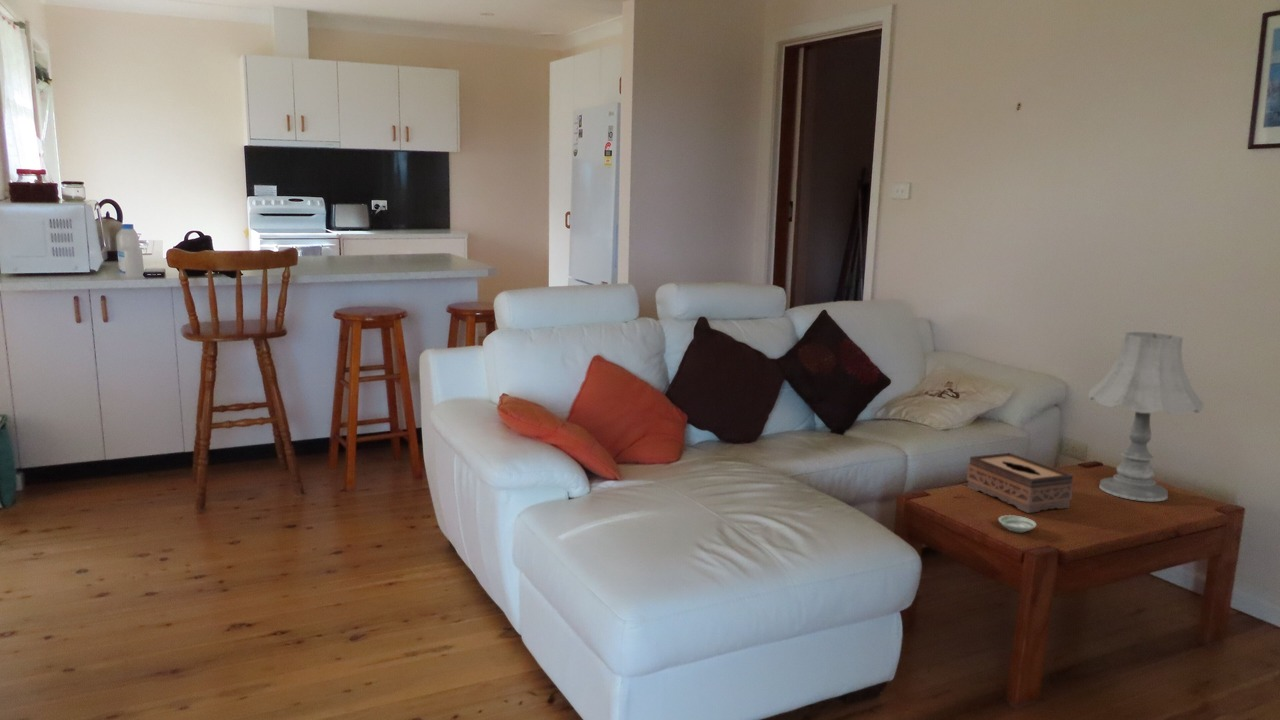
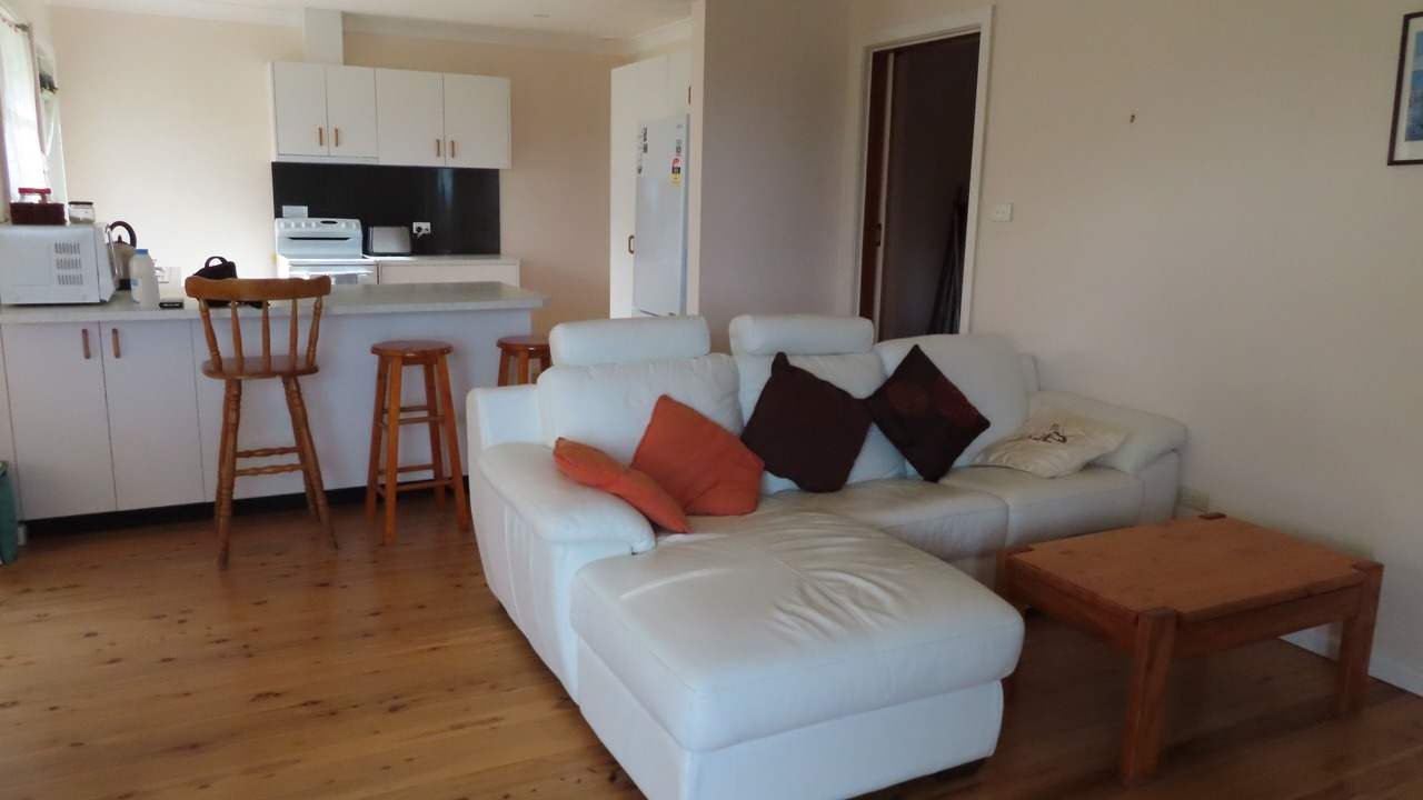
- tissue box [966,452,1074,514]
- table lamp [1087,331,1205,502]
- saucer [998,514,1037,533]
